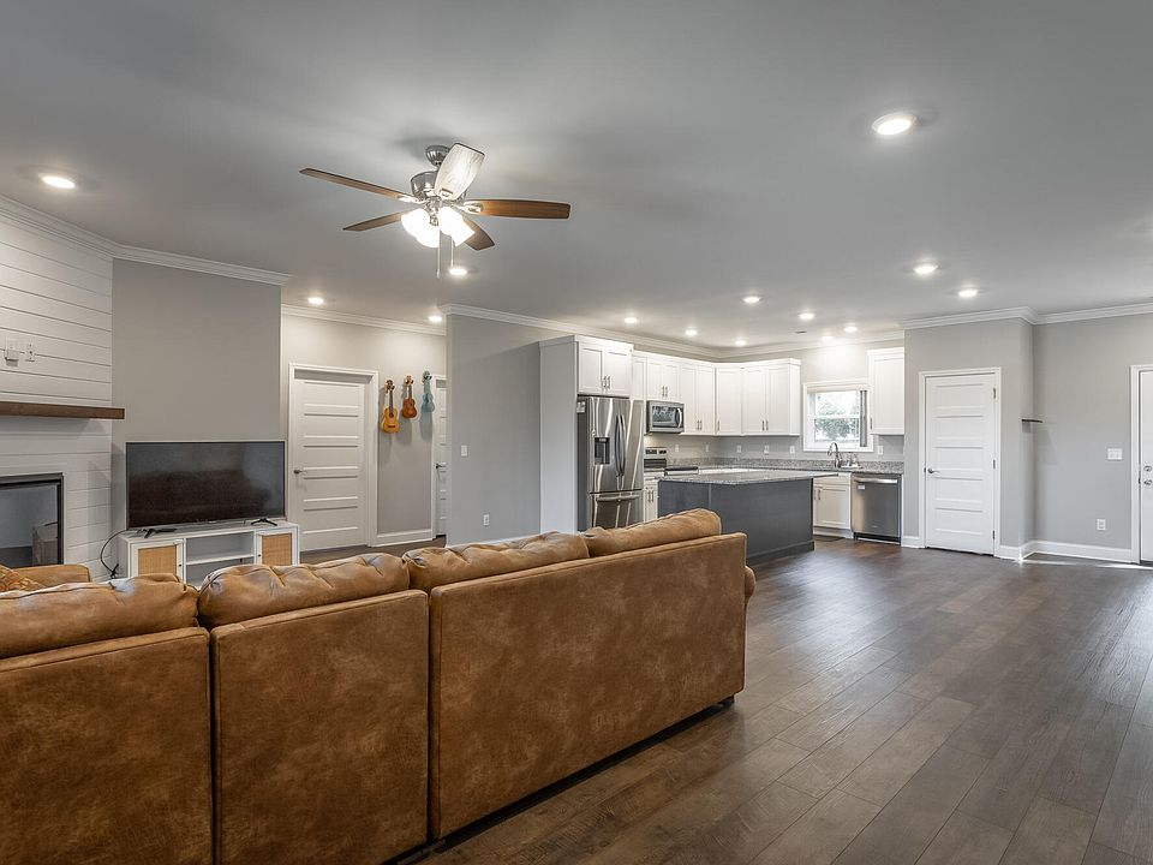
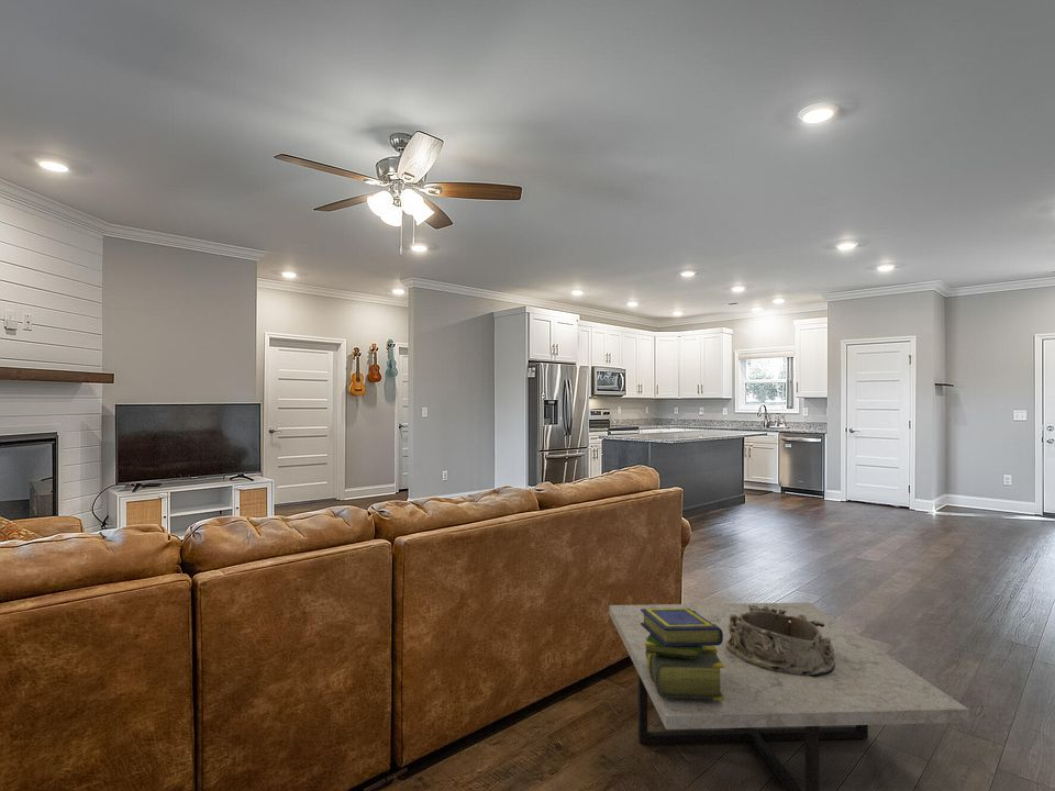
+ coffee table [608,601,970,791]
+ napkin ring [726,605,835,677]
+ stack of books [641,609,724,701]
